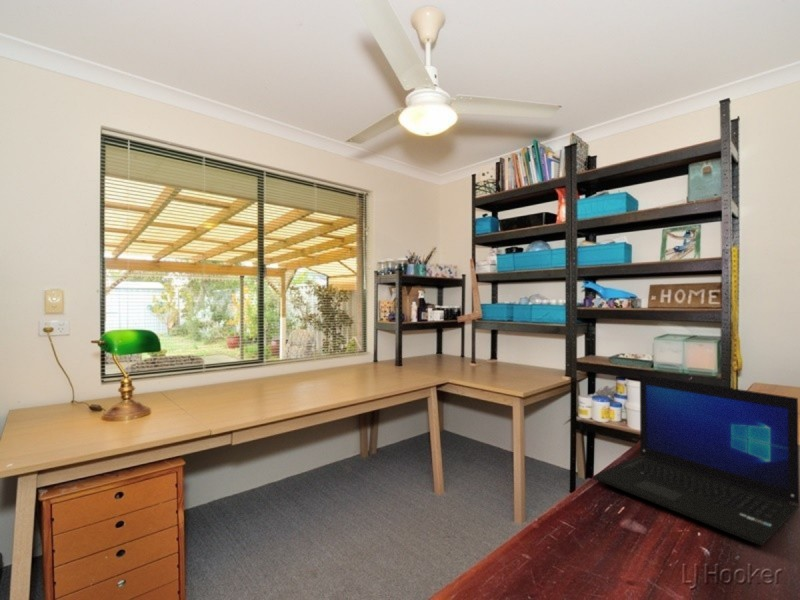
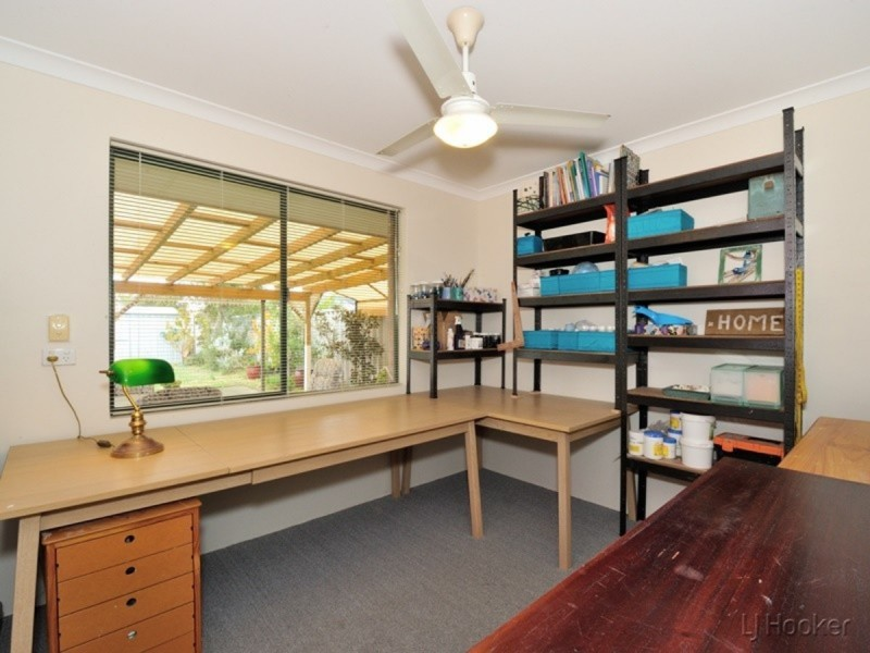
- laptop [592,374,800,547]
